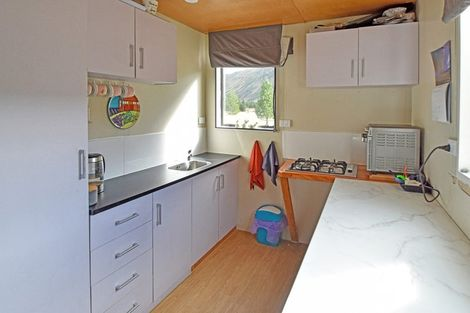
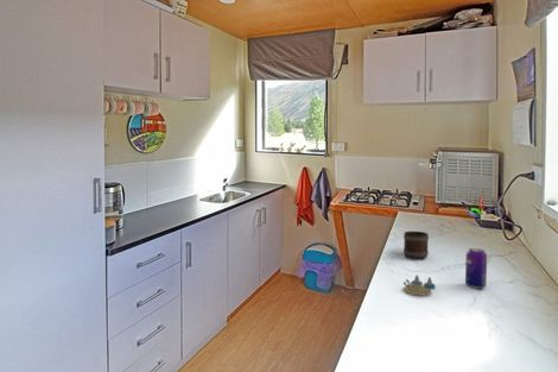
+ salt and pepper shaker set [401,273,437,296]
+ beverage can [464,247,488,290]
+ mug [402,231,430,260]
